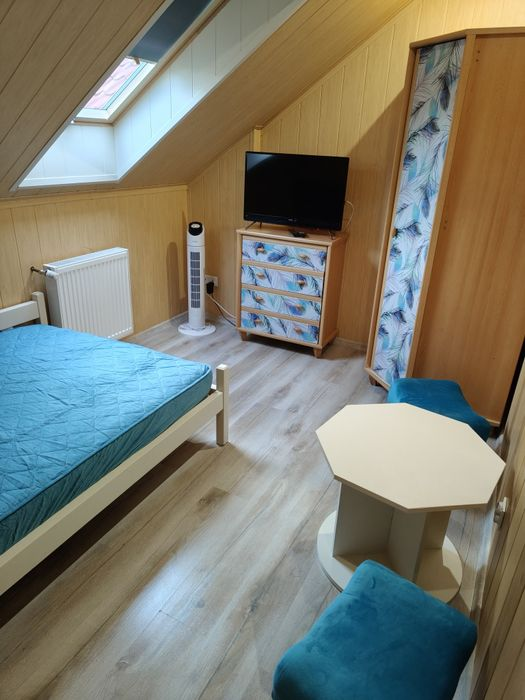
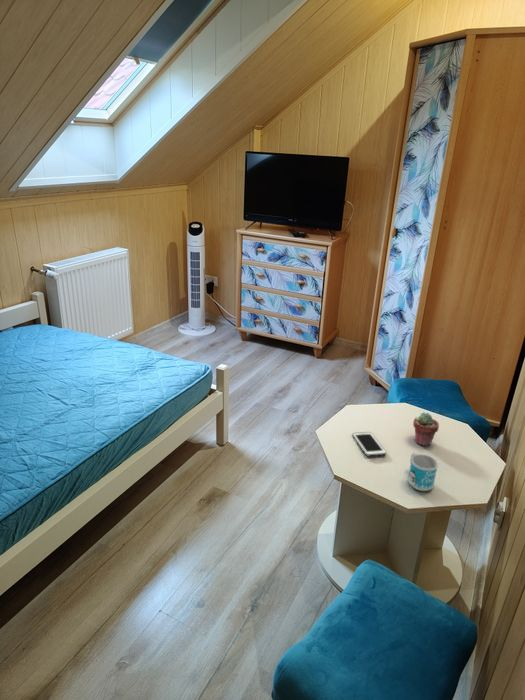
+ potted succulent [412,411,440,448]
+ cell phone [351,431,387,457]
+ mug [407,451,439,492]
